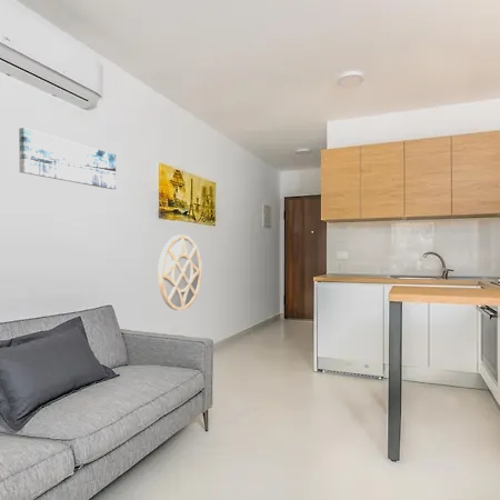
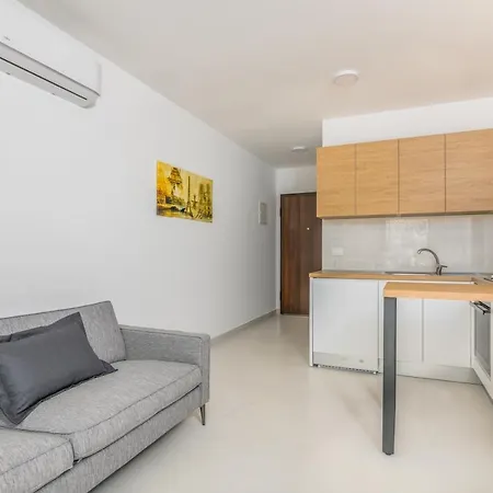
- wall art [18,127,117,190]
- home mirror [157,234,203,311]
